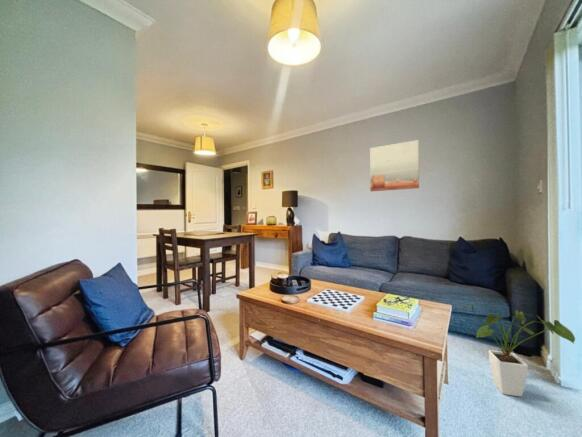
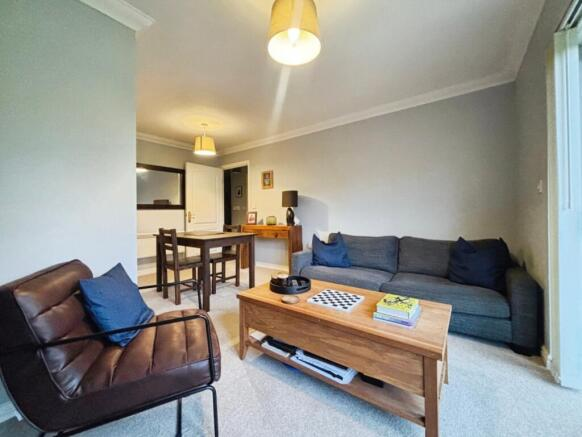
- house plant [460,302,576,398]
- wall art [369,139,420,192]
